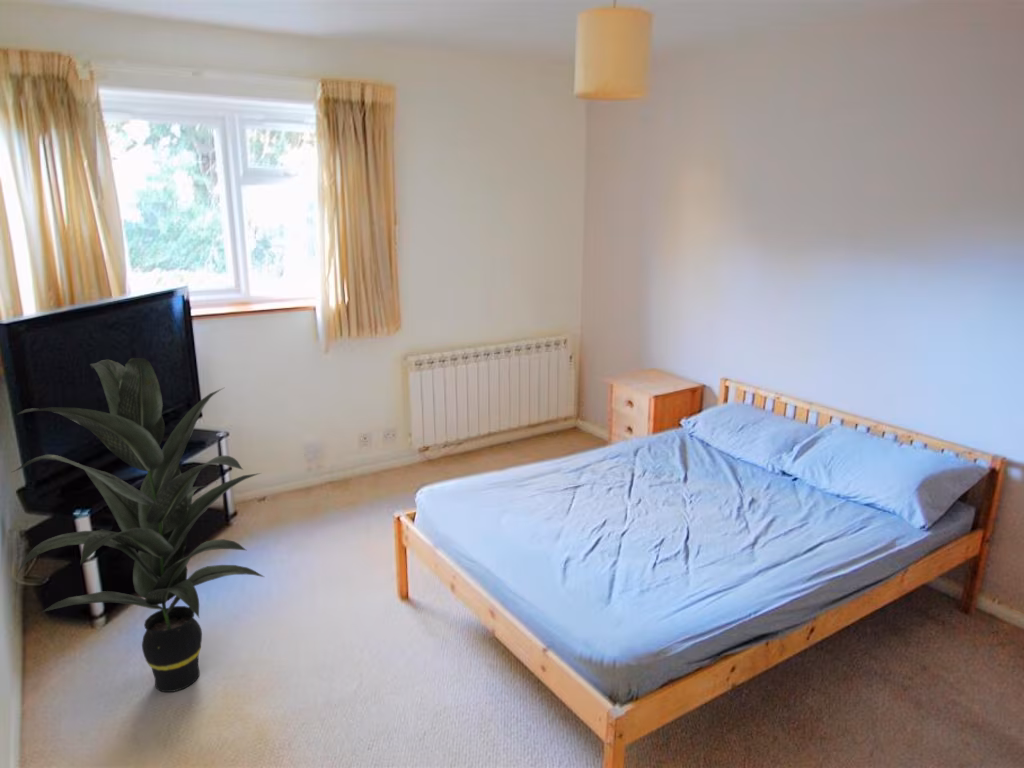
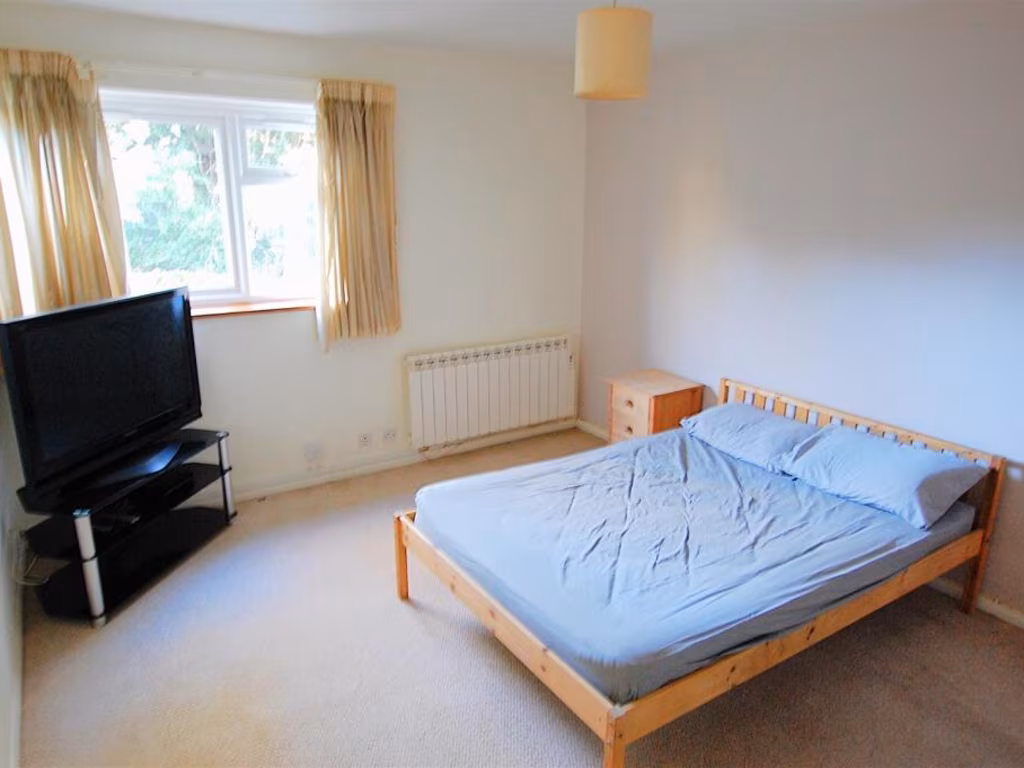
- indoor plant [11,357,265,693]
